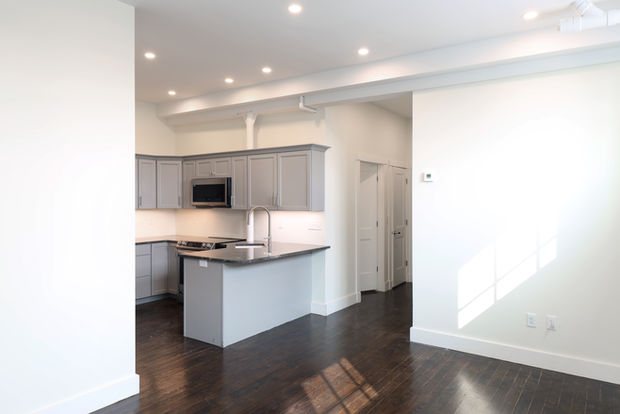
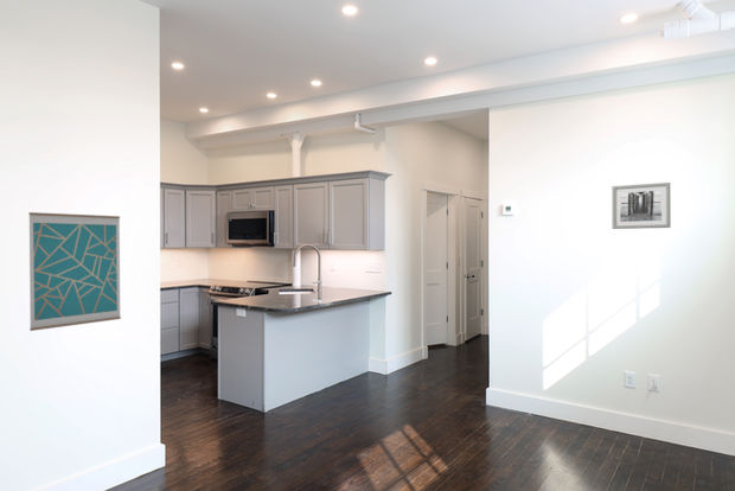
+ wall art [611,181,672,230]
+ wall art [27,211,122,332]
